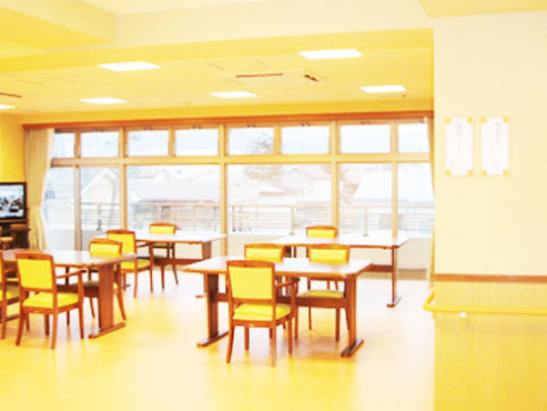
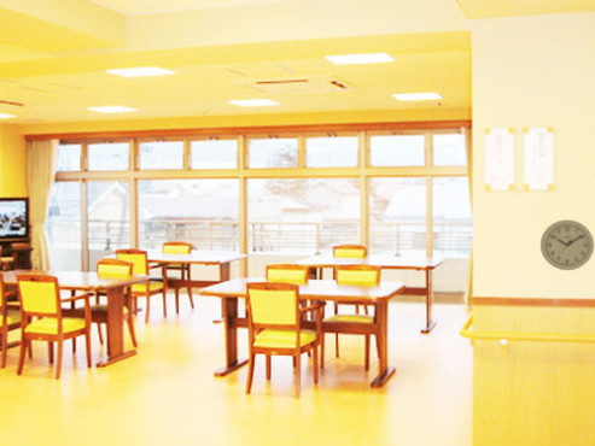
+ wall clock [539,218,595,271]
